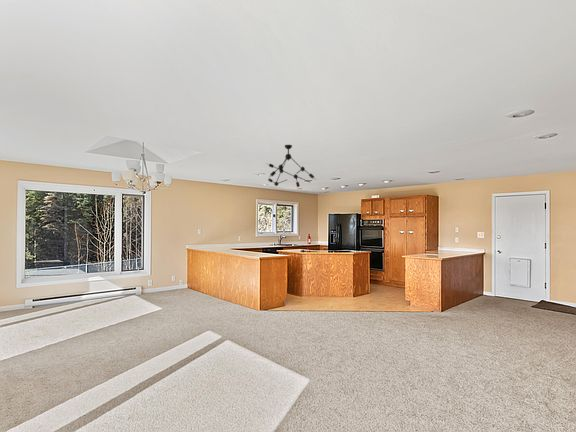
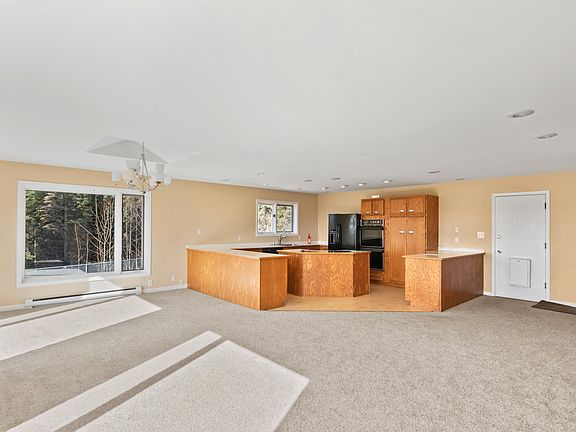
- ceiling light fixture [265,144,317,189]
